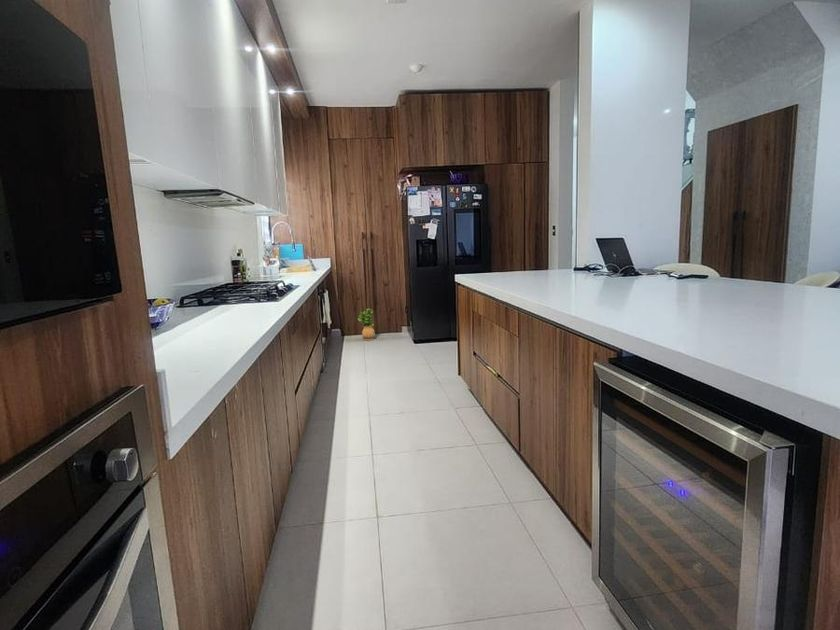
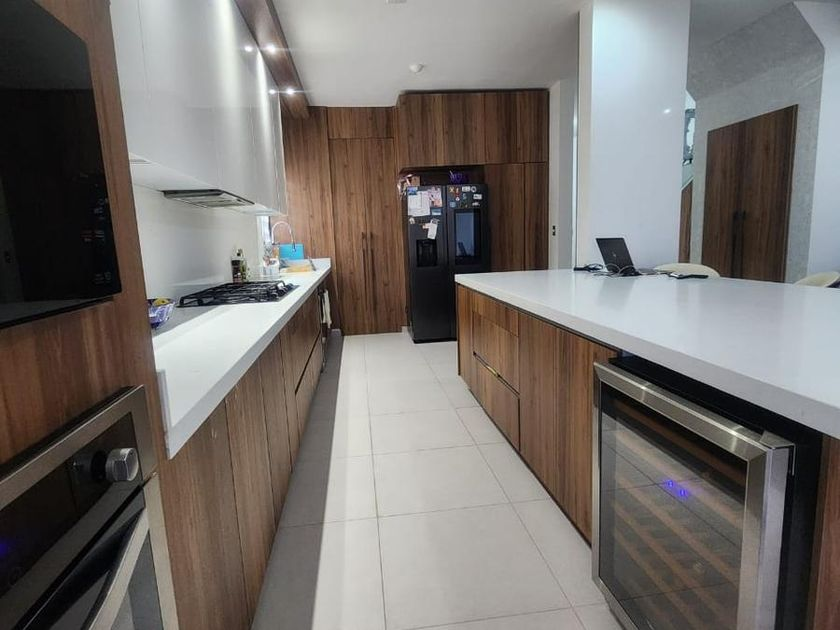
- potted plant [357,308,376,341]
